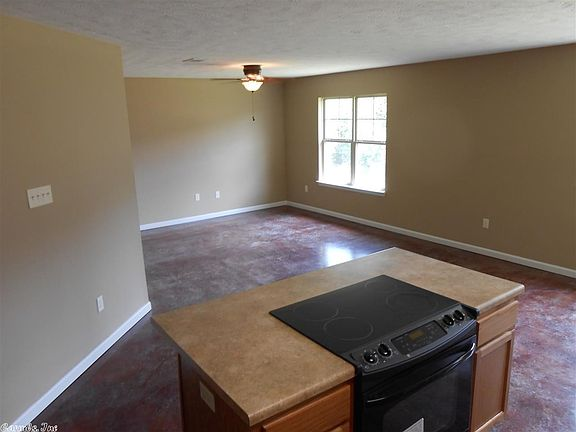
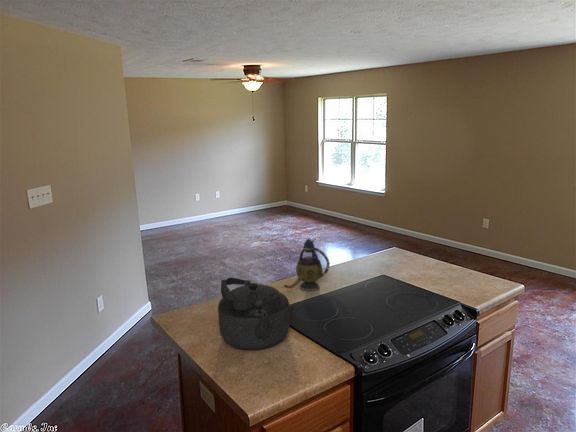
+ kettle [217,277,291,351]
+ teapot [283,238,331,292]
